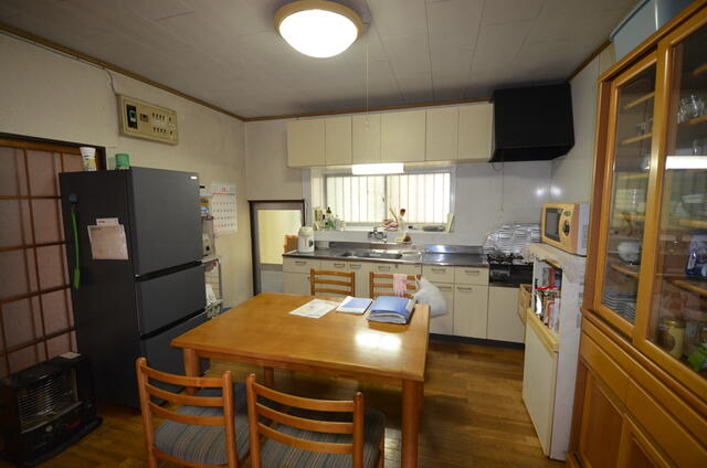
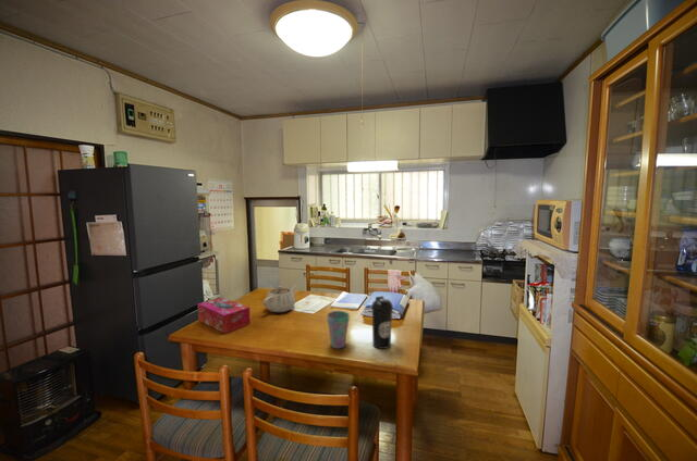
+ cup [326,310,351,349]
+ water bottle [370,295,394,350]
+ teapot [262,284,297,313]
+ tissue box [196,297,252,335]
